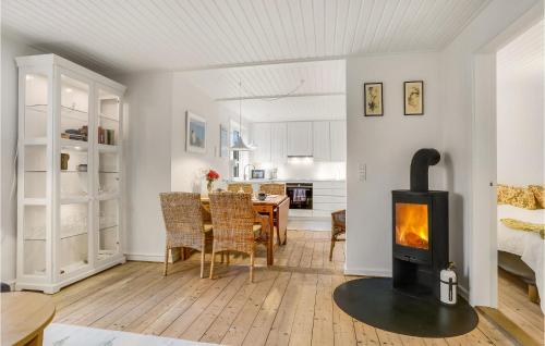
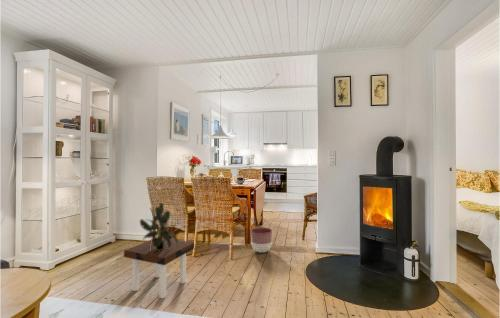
+ side table [123,237,195,299]
+ planter [250,226,273,254]
+ potted plant [139,202,179,251]
